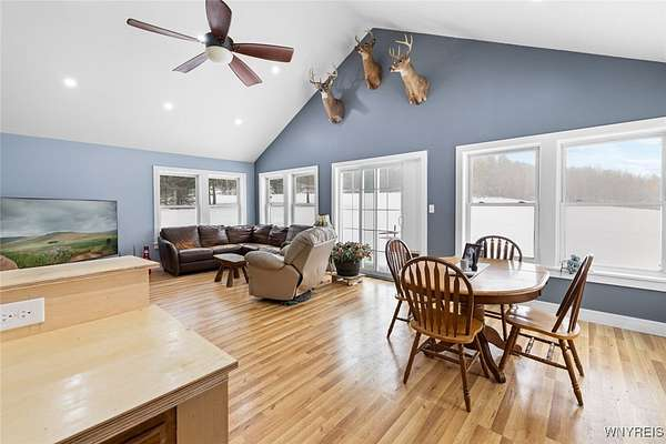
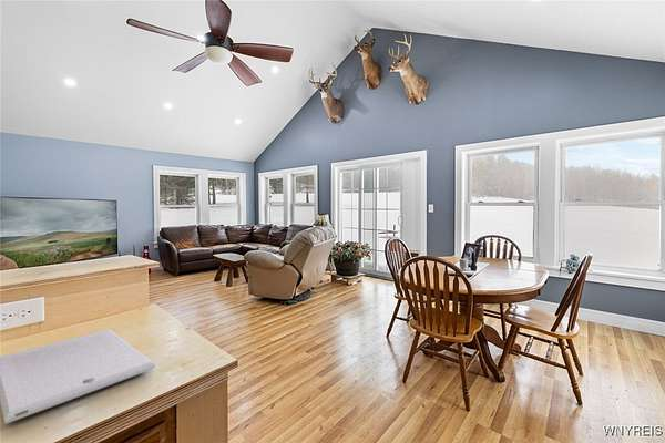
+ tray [0,329,156,425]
